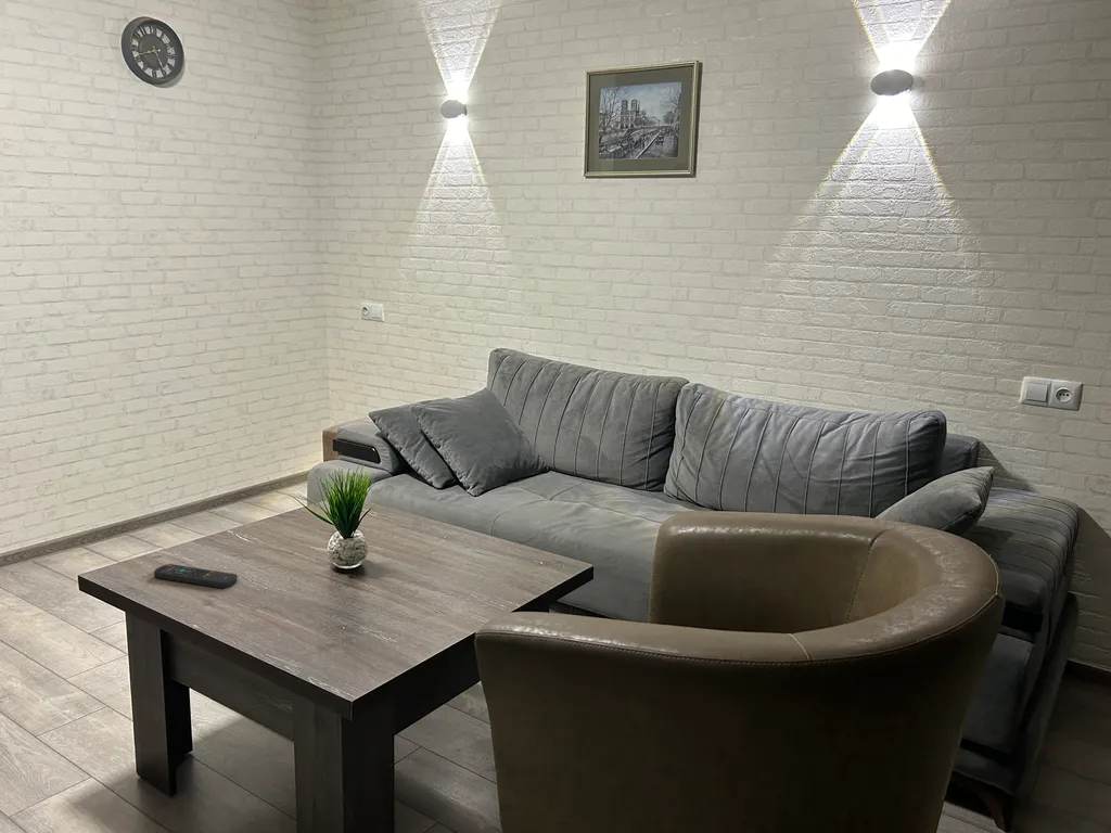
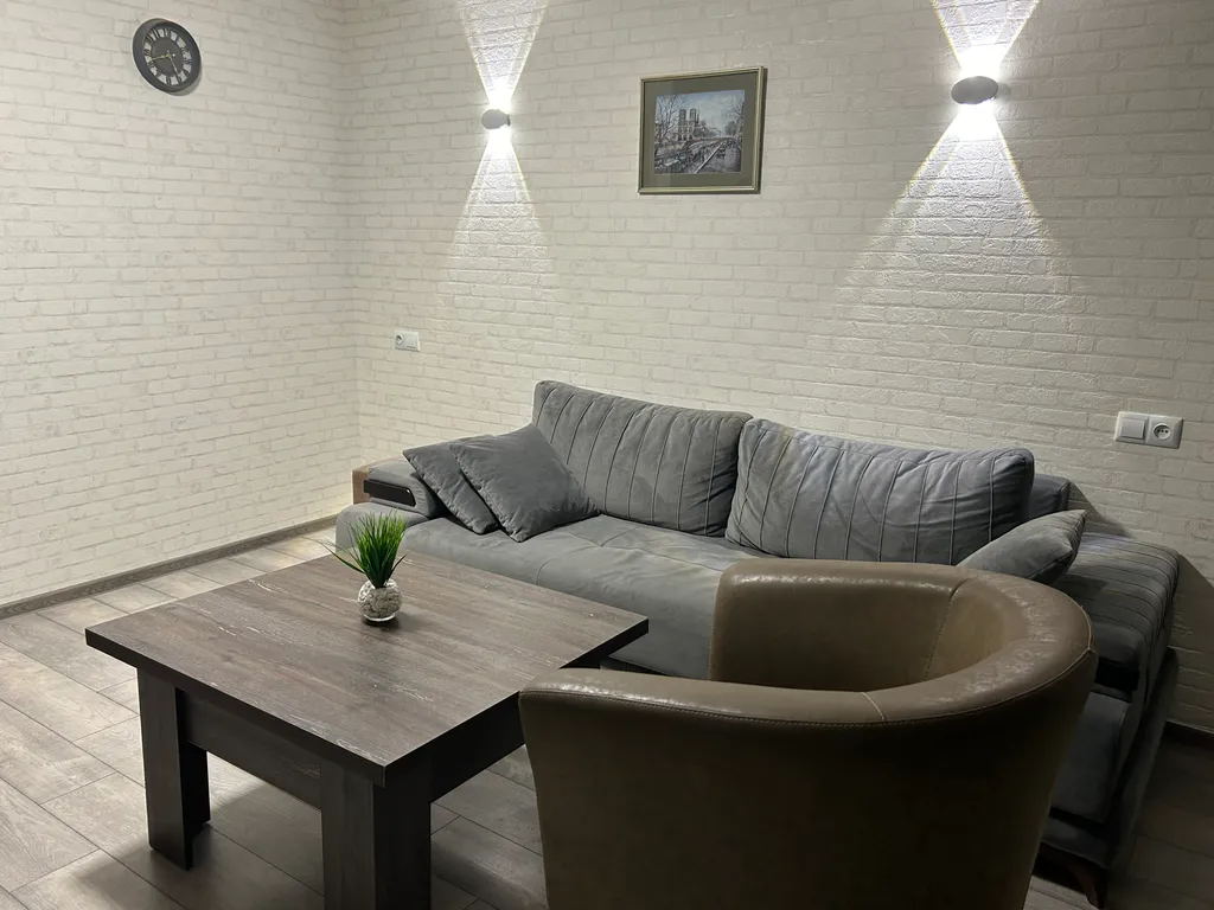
- remote control [153,563,239,589]
